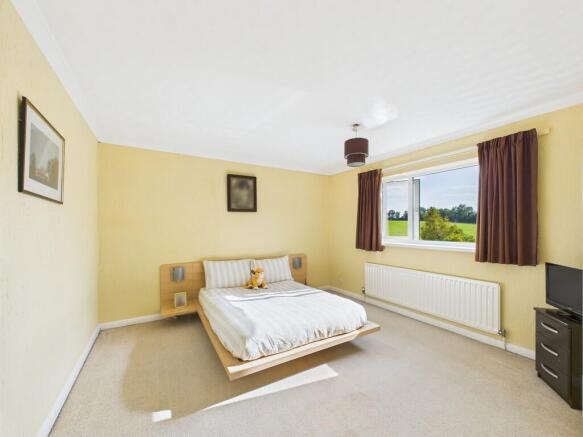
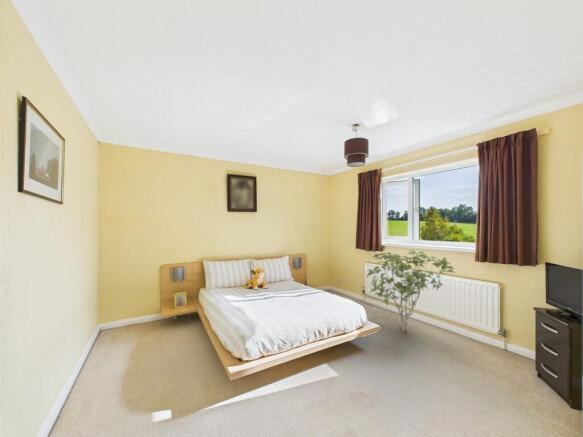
+ shrub [366,249,456,333]
